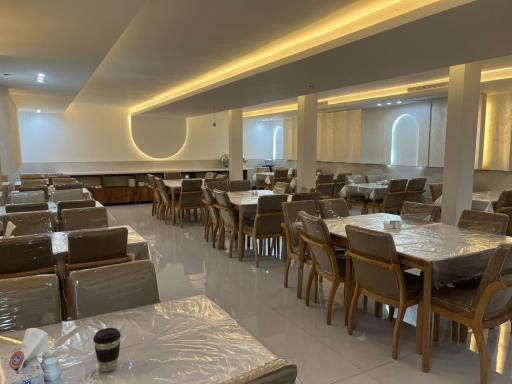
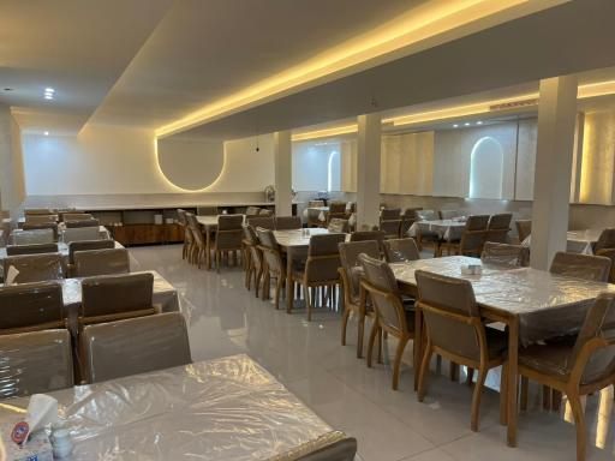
- coffee cup [92,327,122,373]
